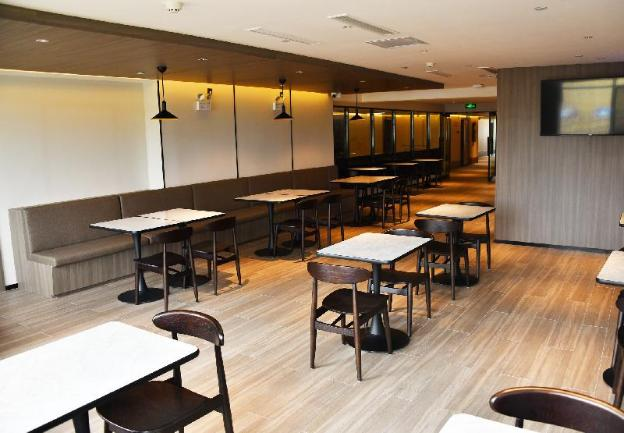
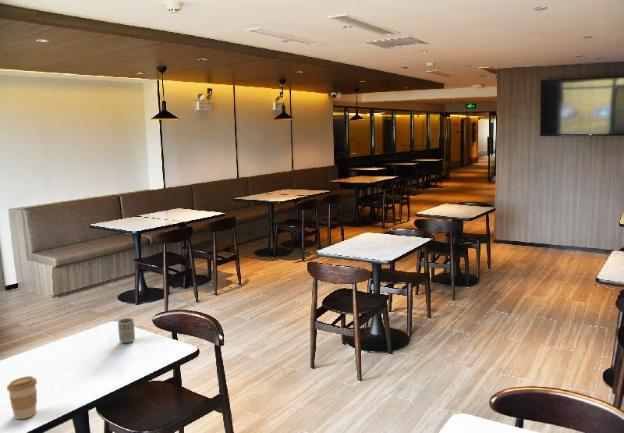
+ cup [117,317,136,344]
+ coffee cup [6,375,38,420]
